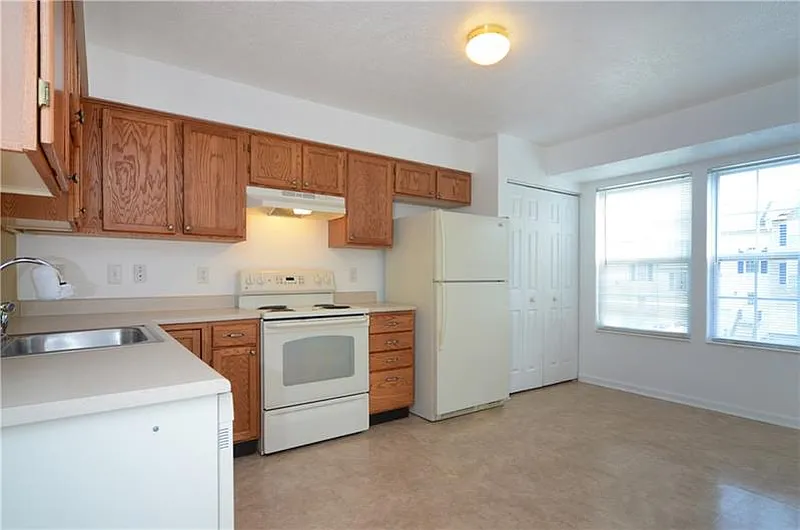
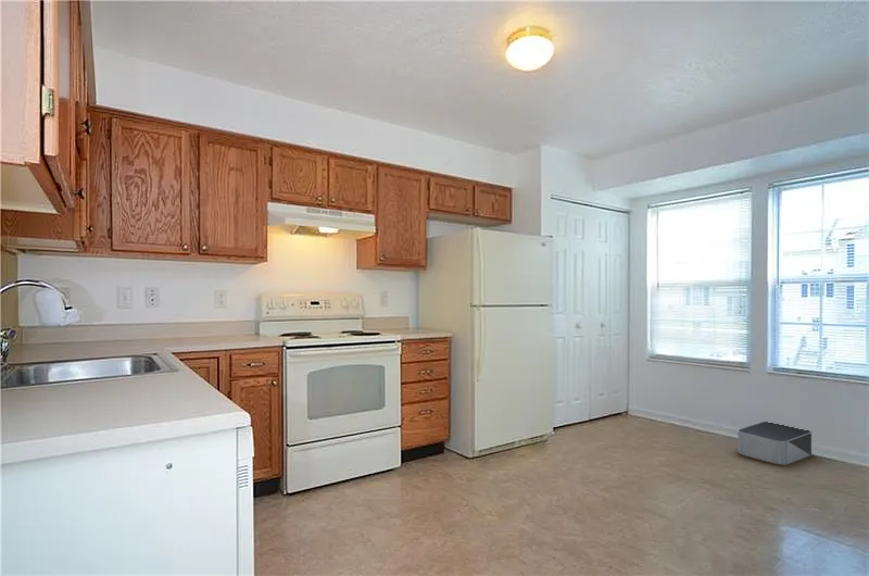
+ storage bin [736,421,813,466]
